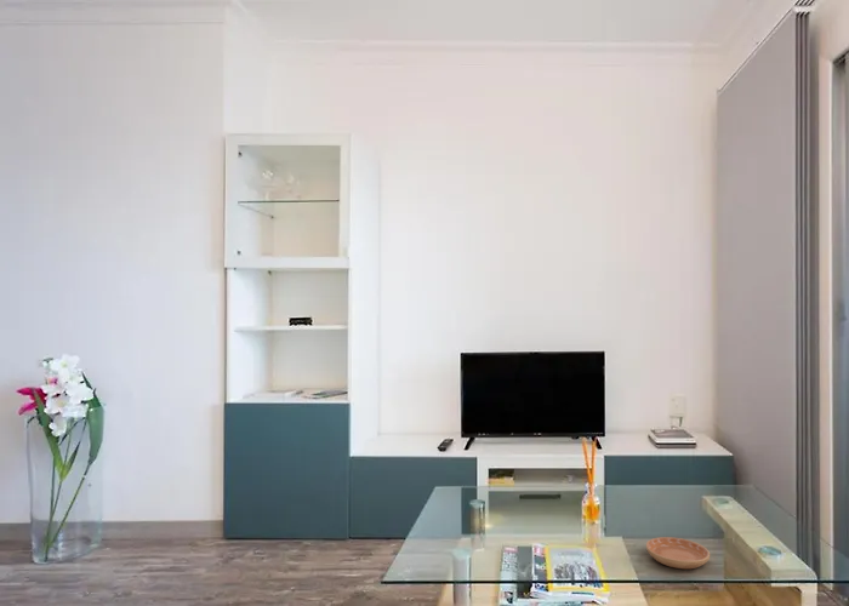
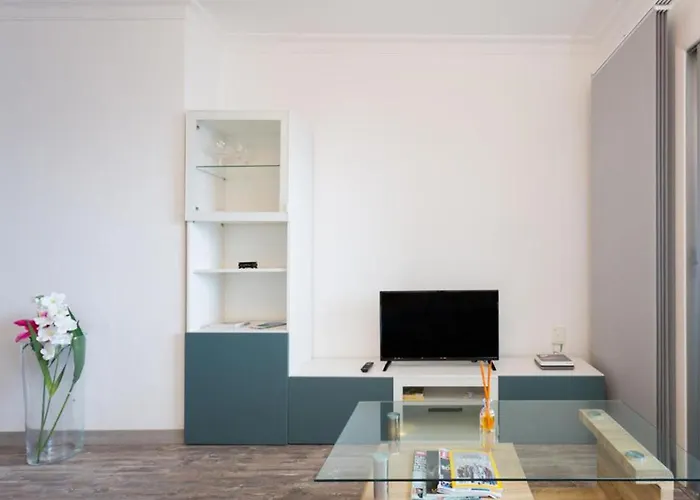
- saucer [645,536,711,570]
